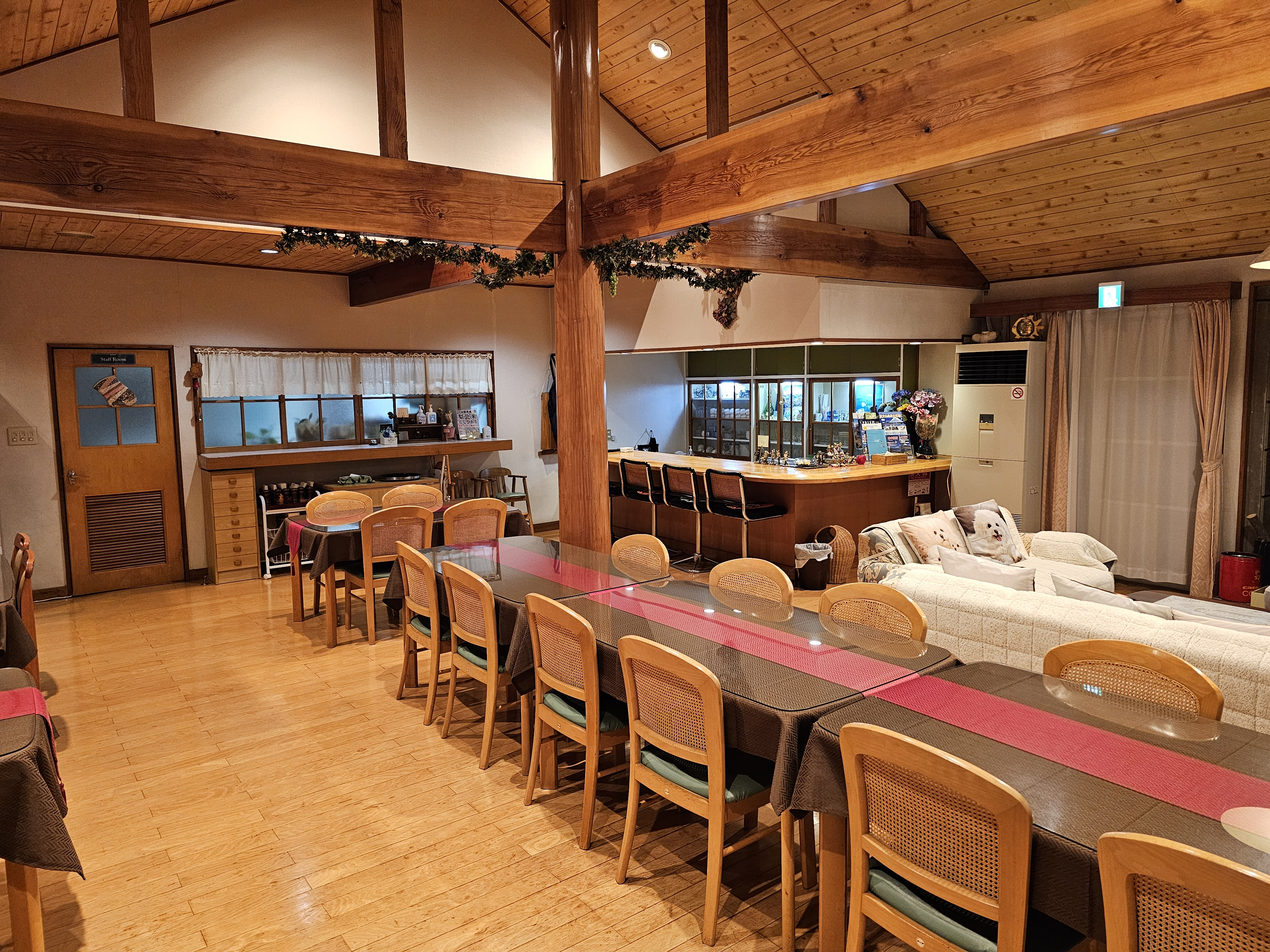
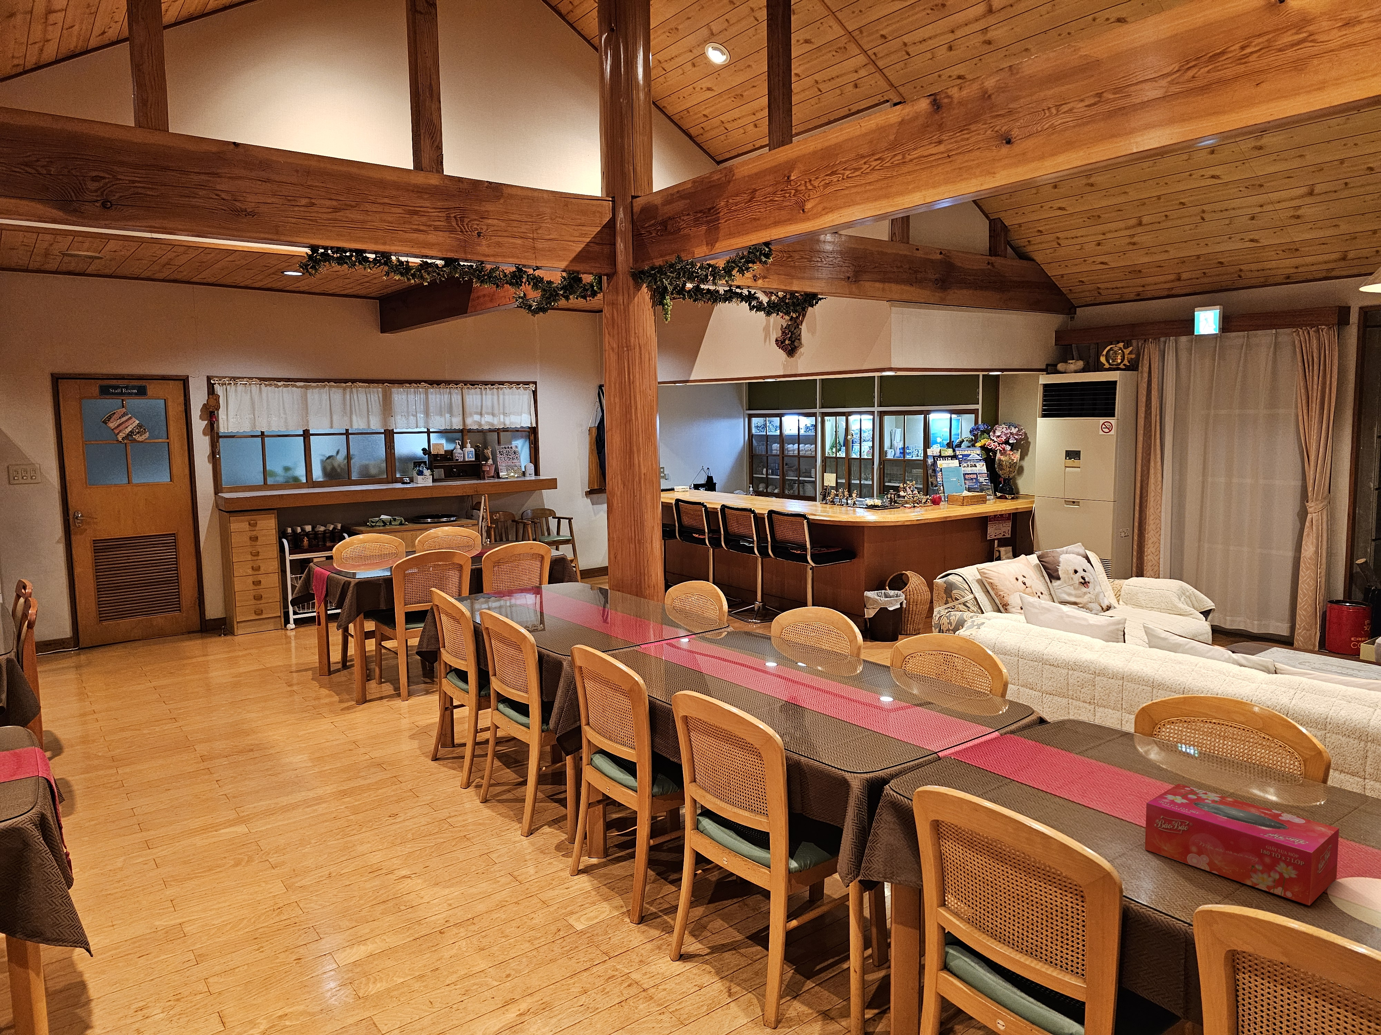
+ tissue box [1145,784,1340,906]
